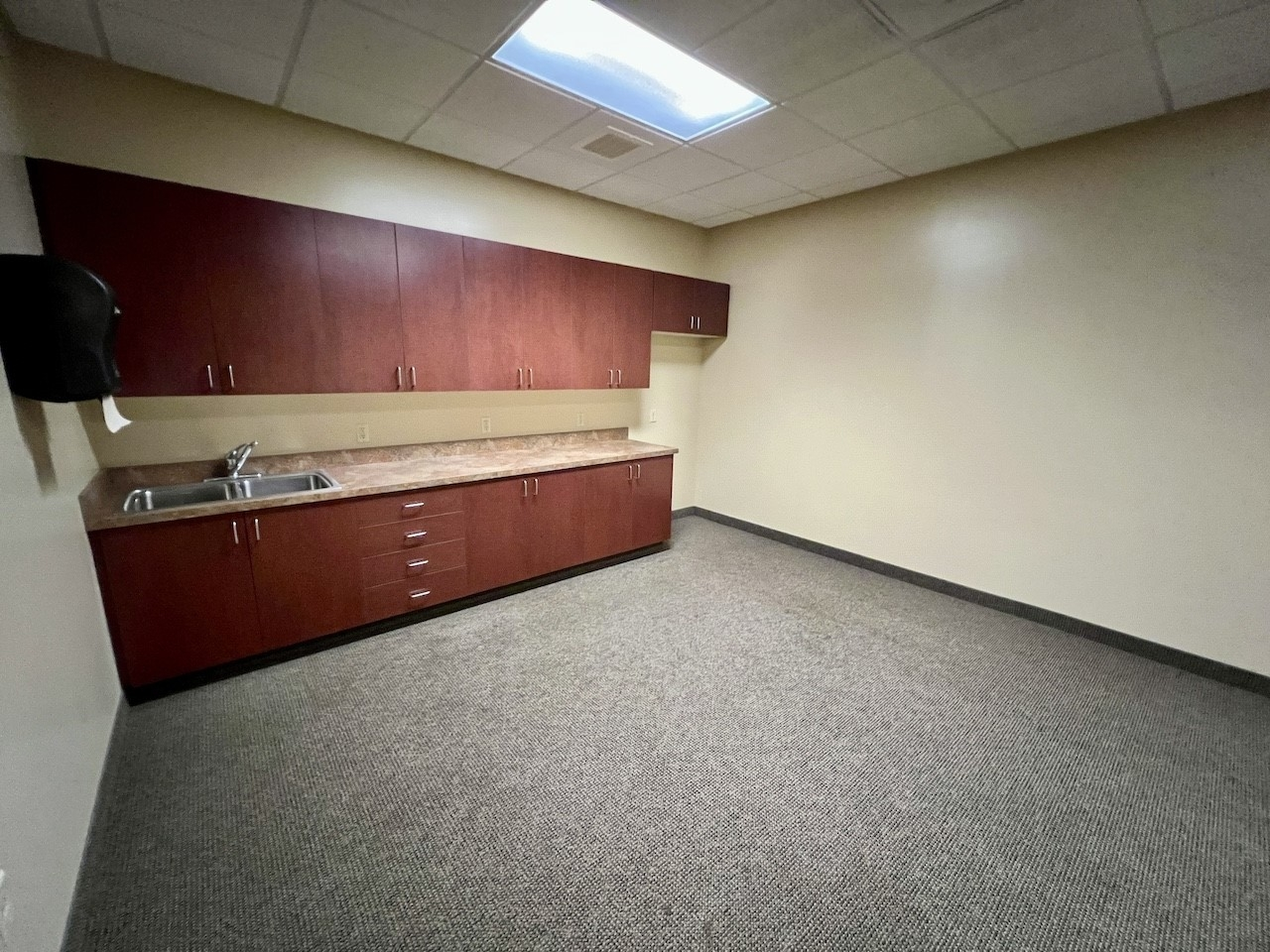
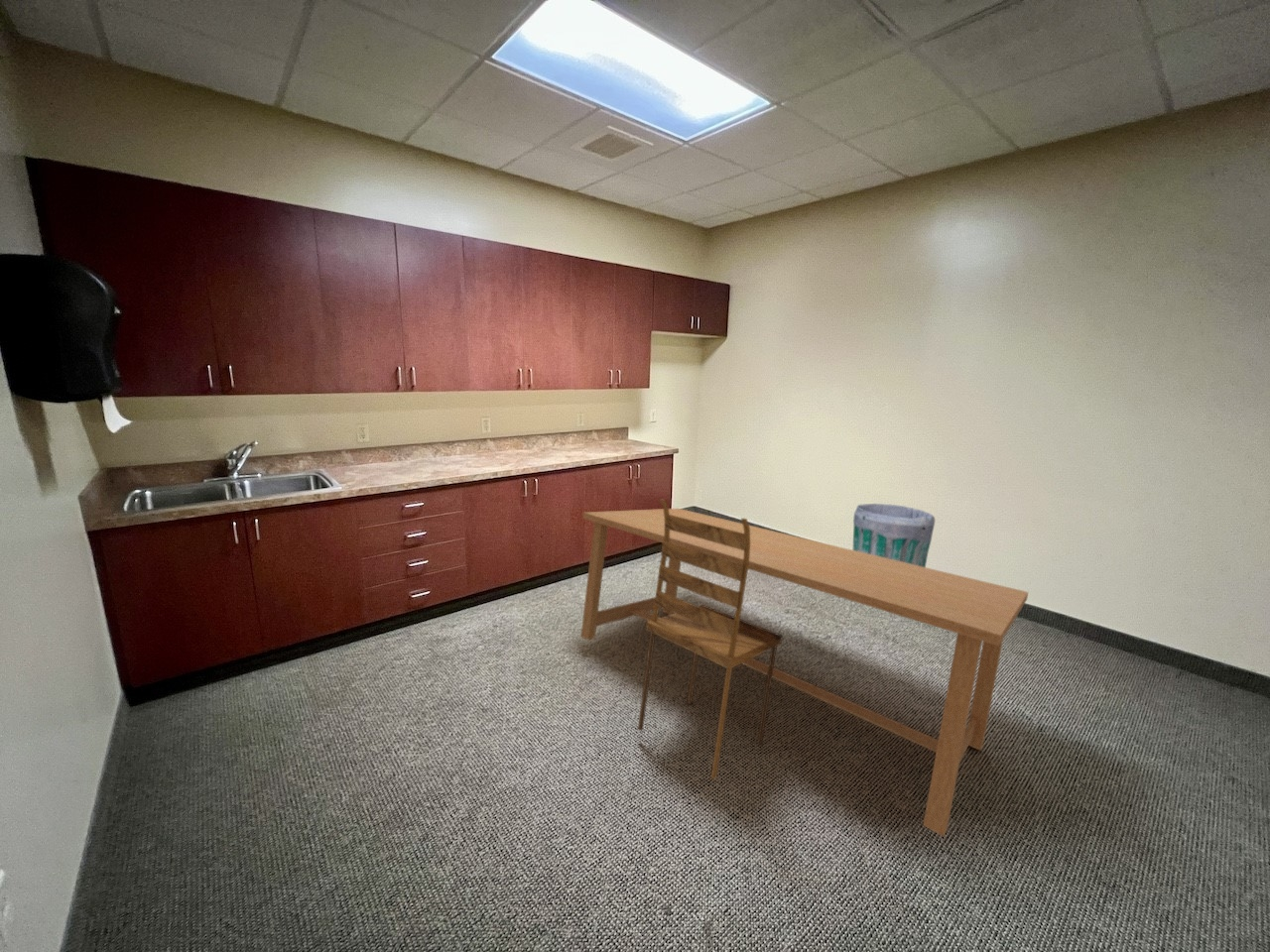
+ kitchen table [580,499,1029,838]
+ trash can [852,503,936,567]
